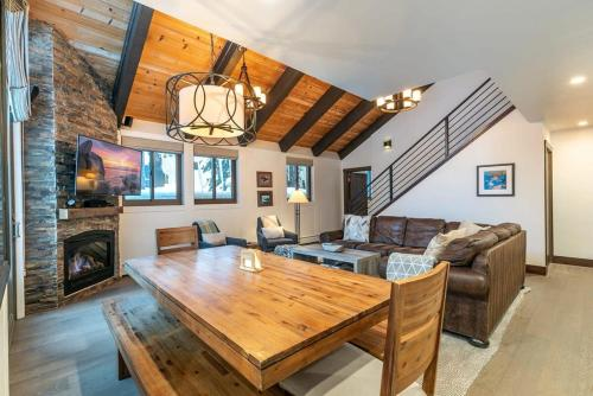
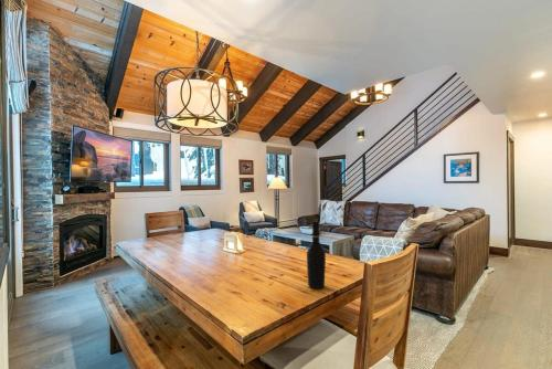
+ wine bottle [306,220,327,291]
